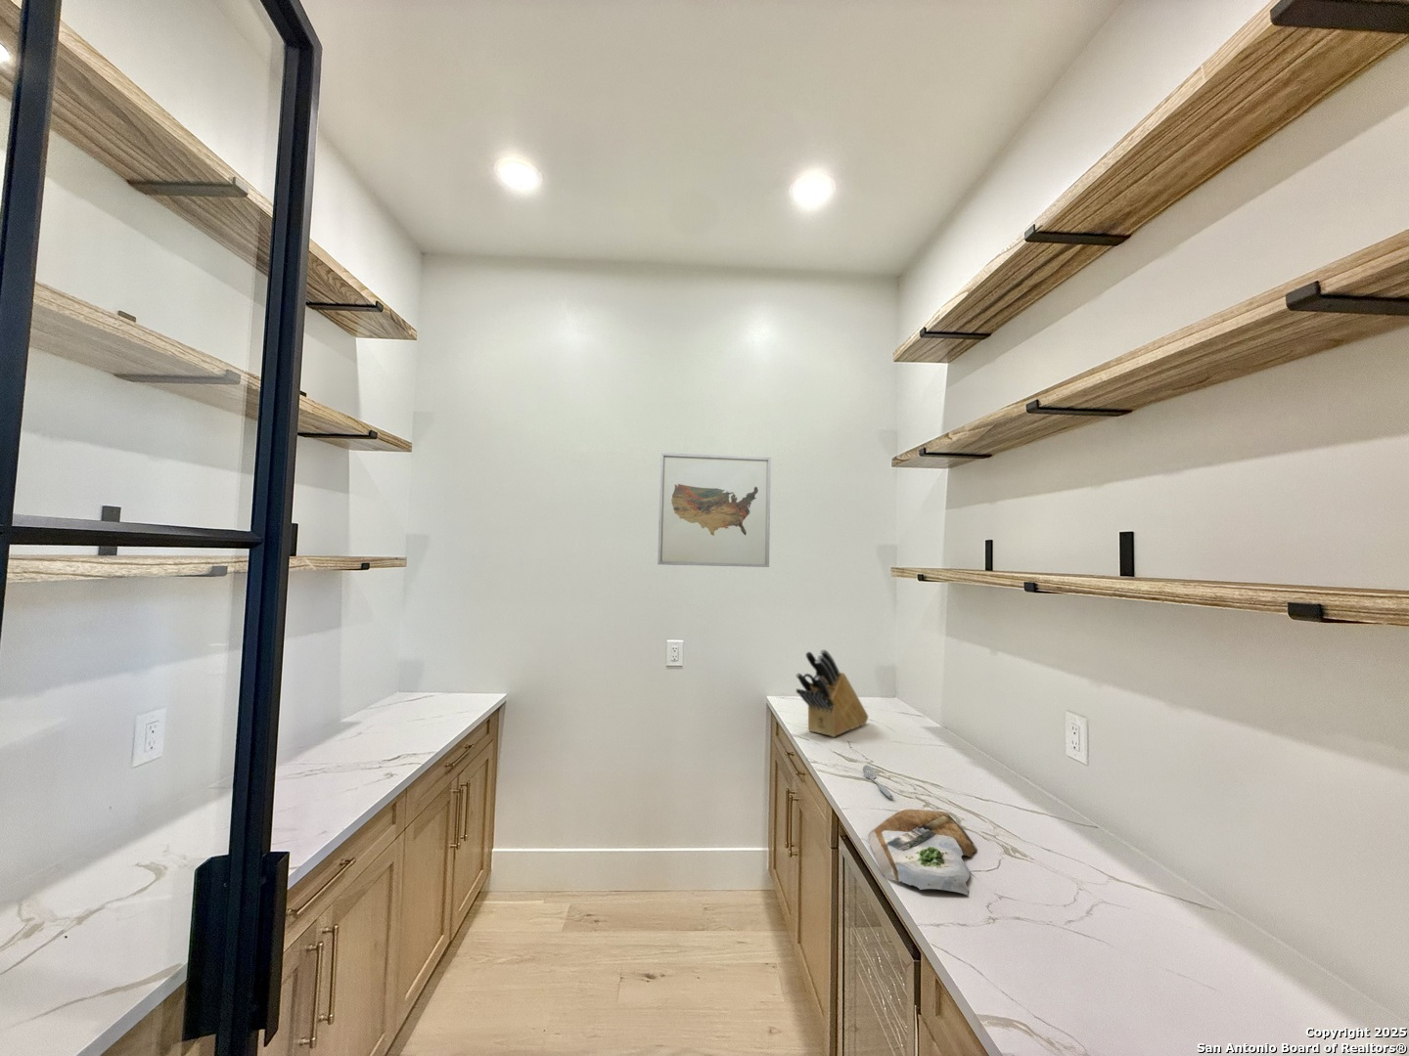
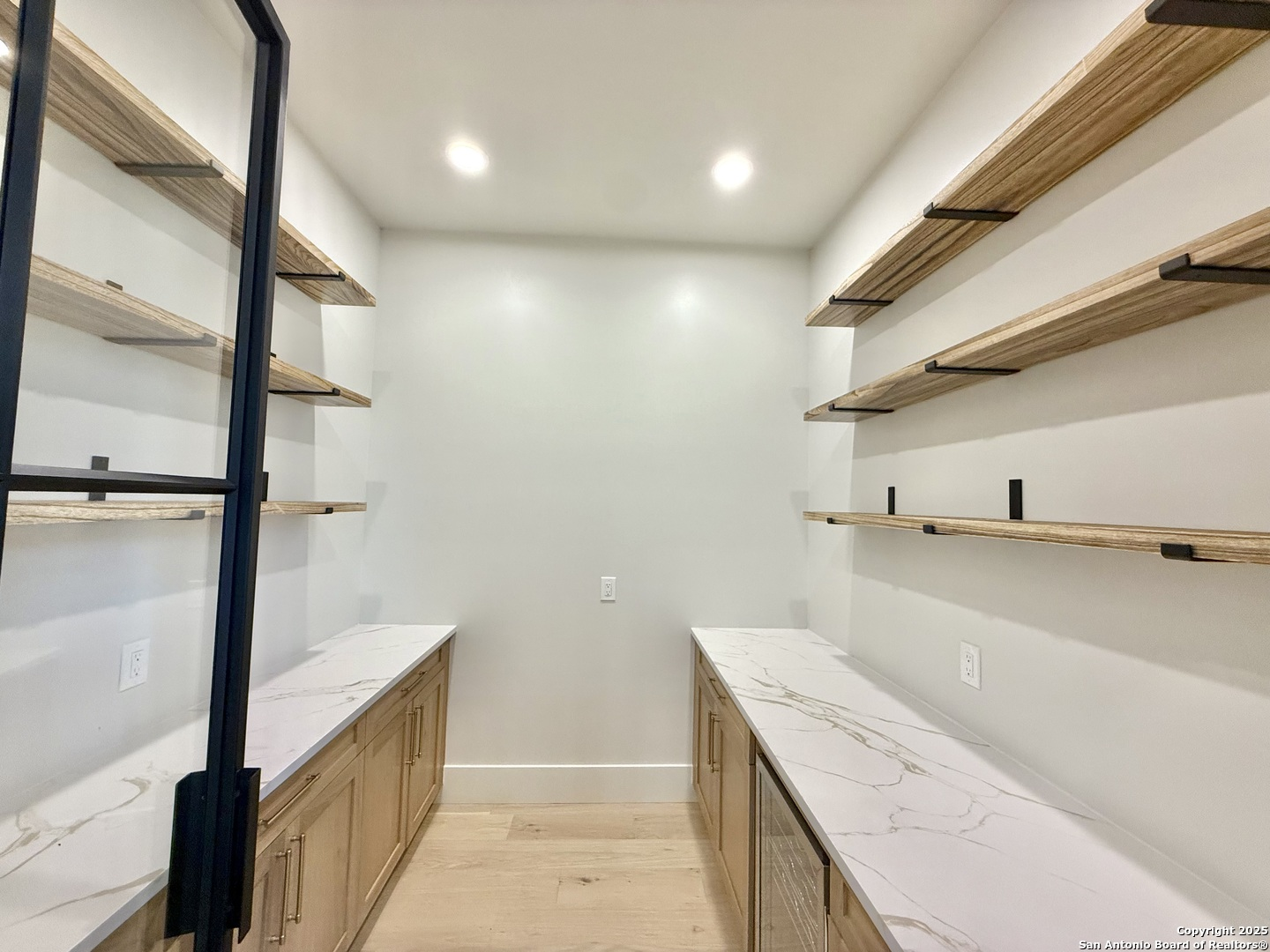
- cutting board [866,808,977,896]
- spoon [862,764,894,800]
- wall art [657,451,772,568]
- knife block [794,648,869,739]
